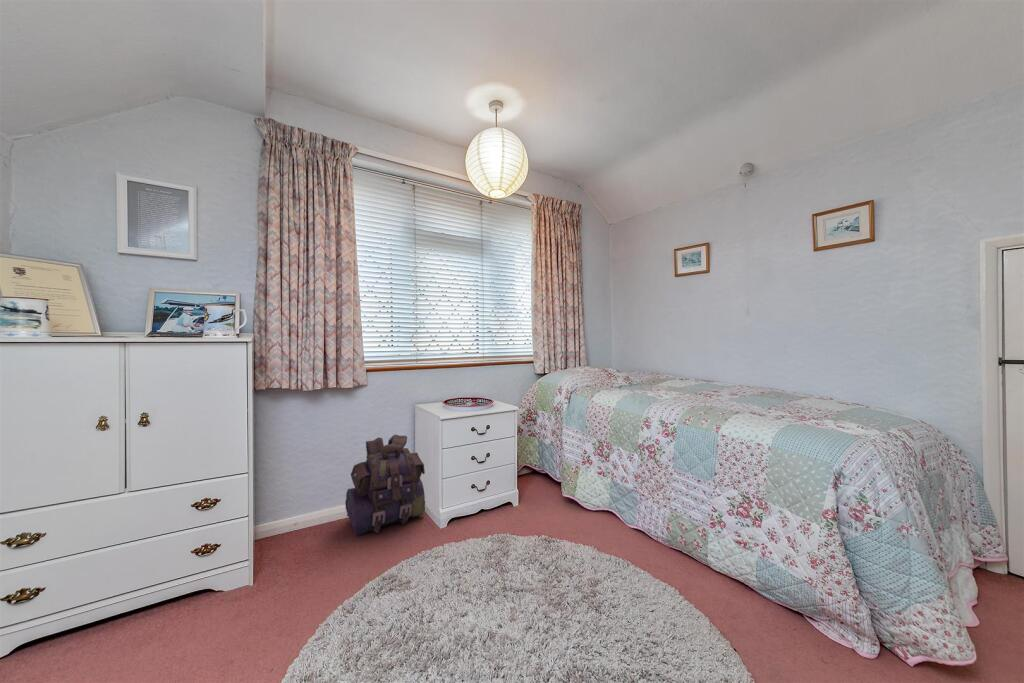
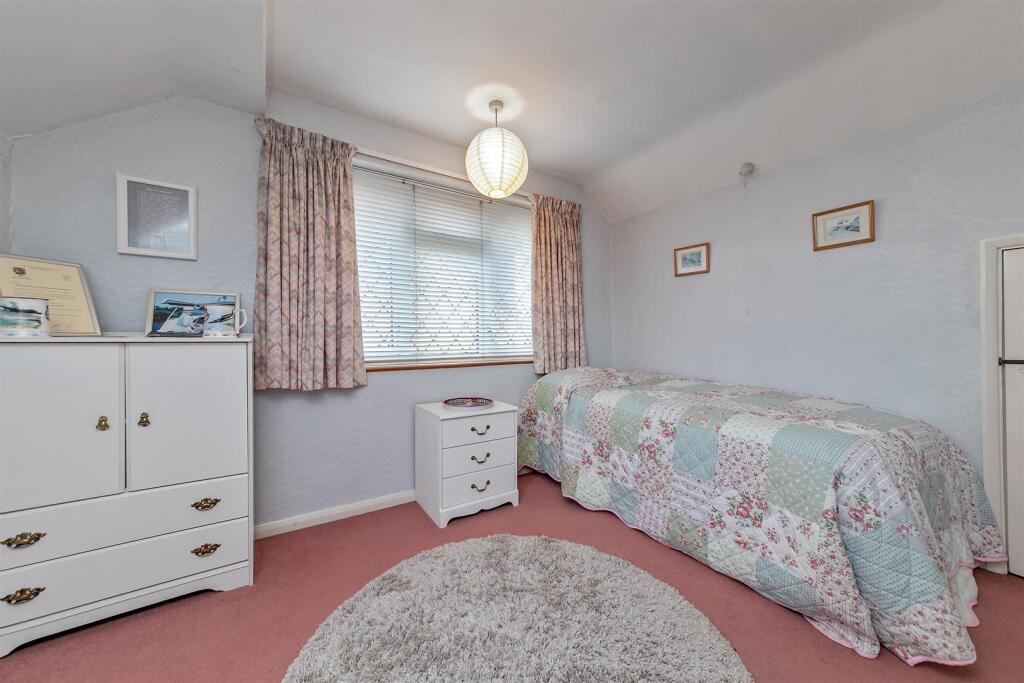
- backpack [344,434,426,536]
